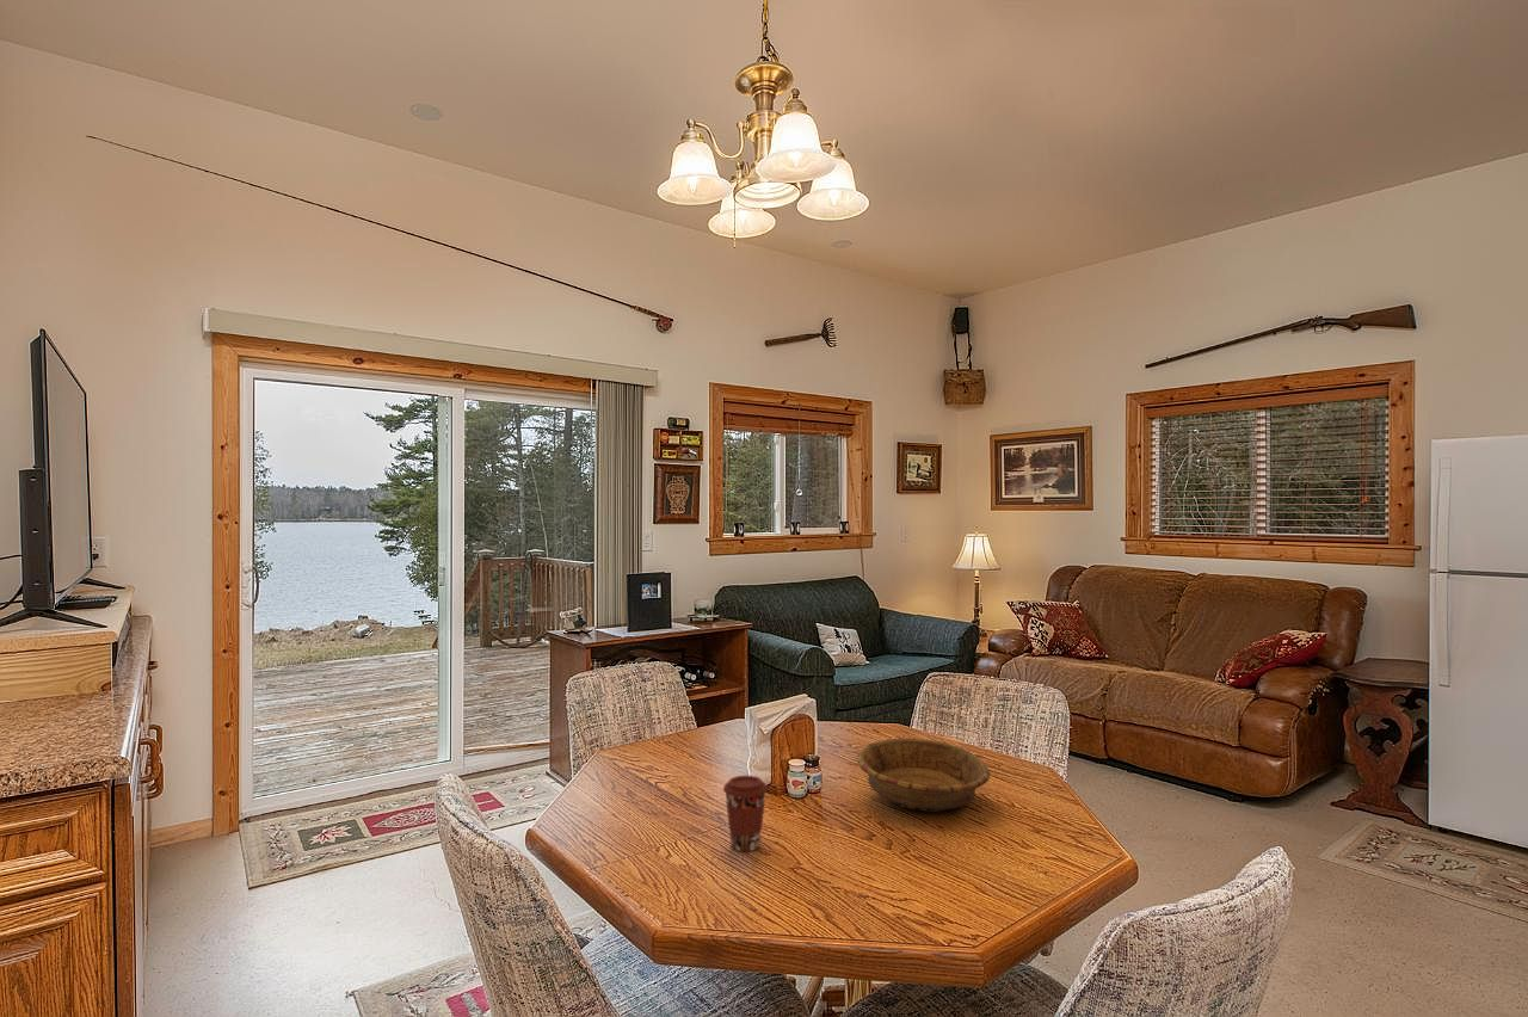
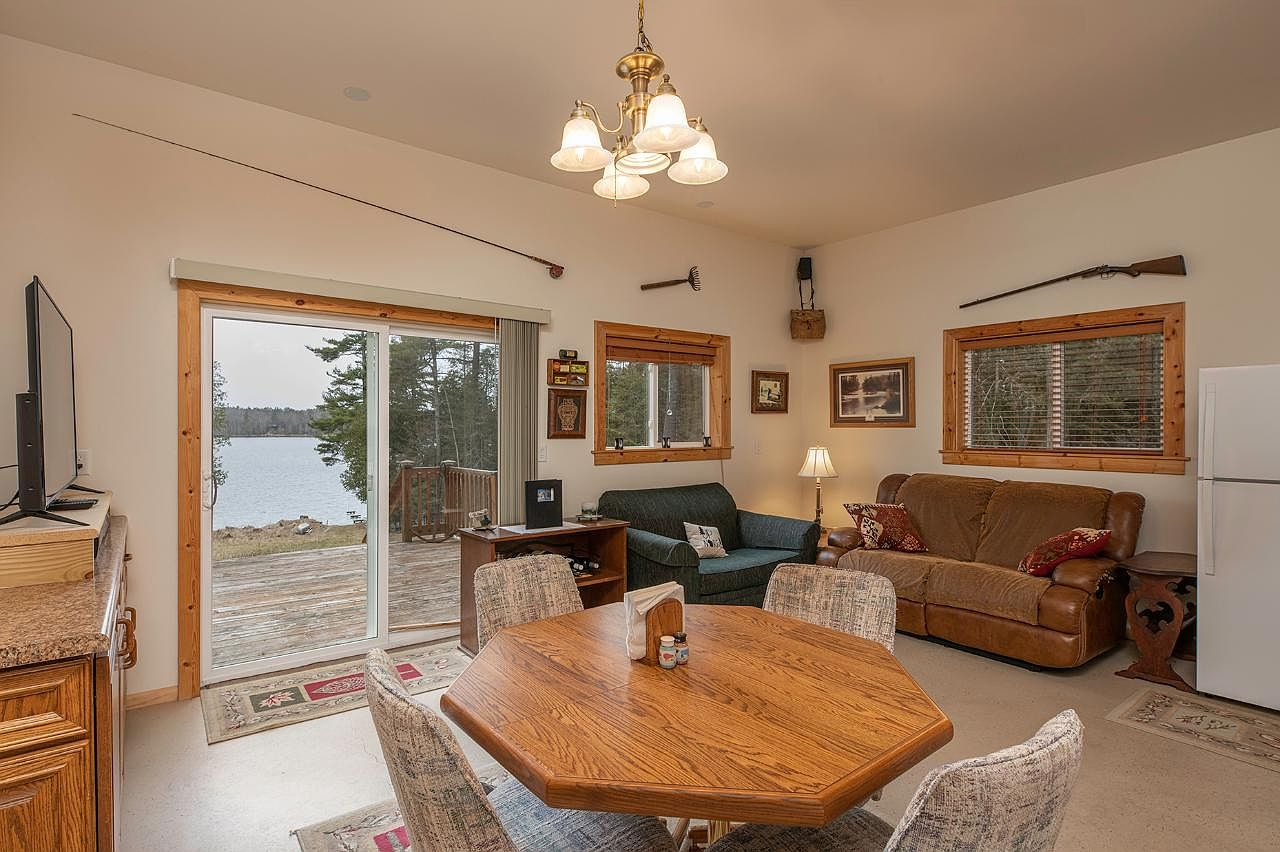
- coffee cup [722,775,769,852]
- decorative bowl [856,736,991,813]
